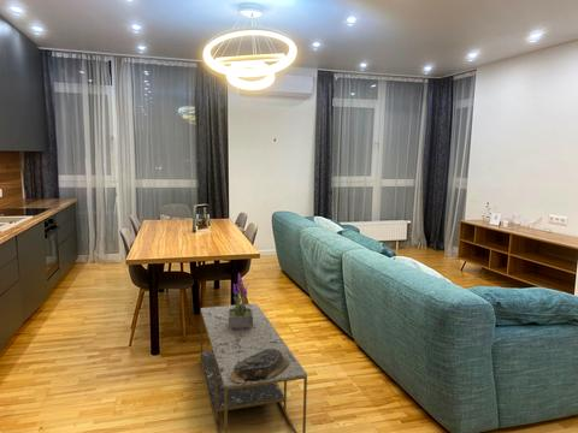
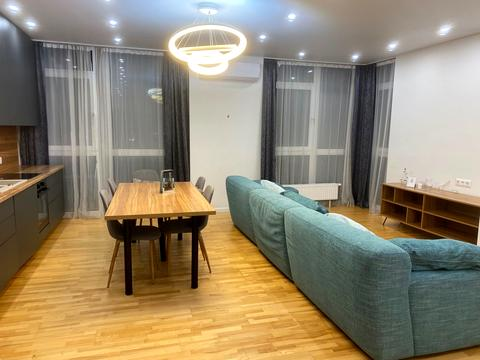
- potted plant [229,272,253,330]
- decorative bowl [231,349,289,382]
- coffee table [200,302,308,433]
